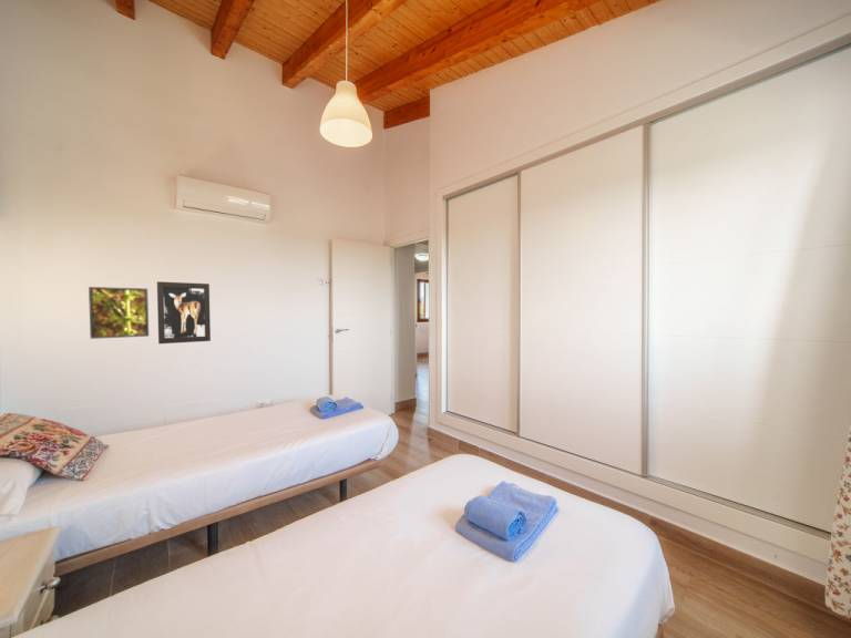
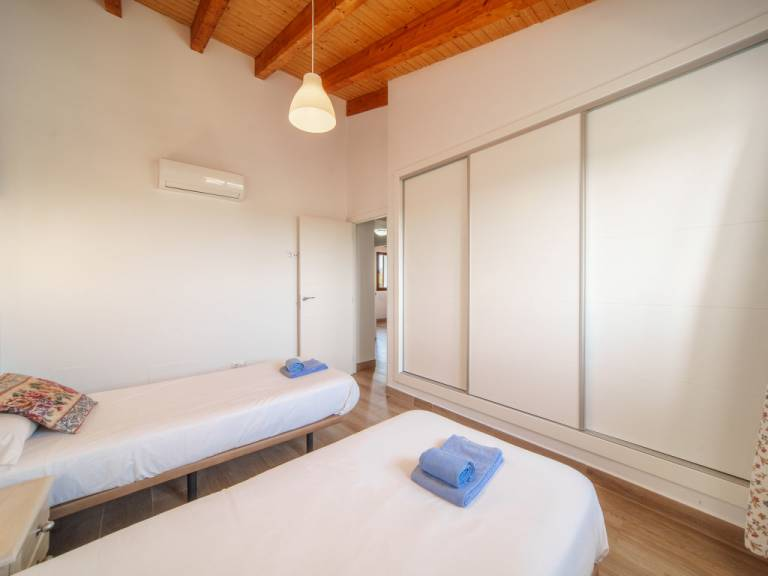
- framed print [88,286,150,340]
- wall art [156,280,212,344]
